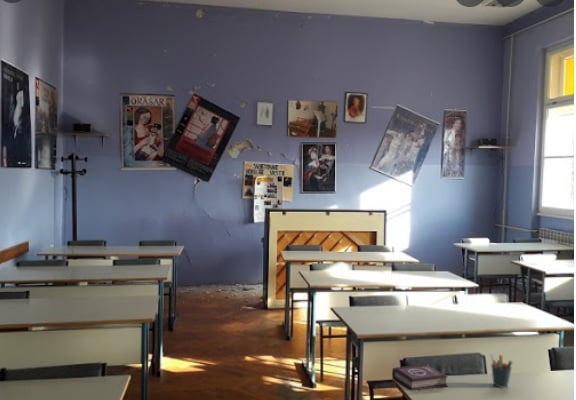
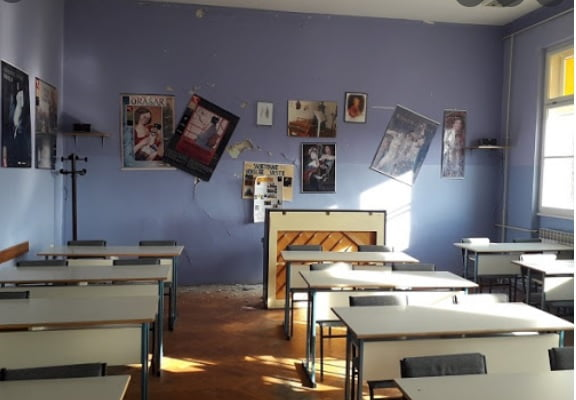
- book [391,363,449,391]
- pen holder [490,354,514,389]
